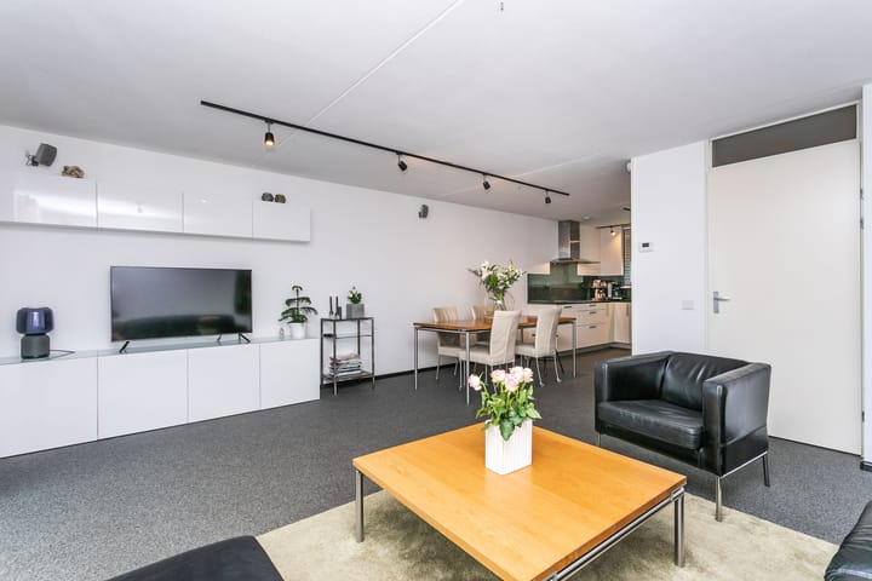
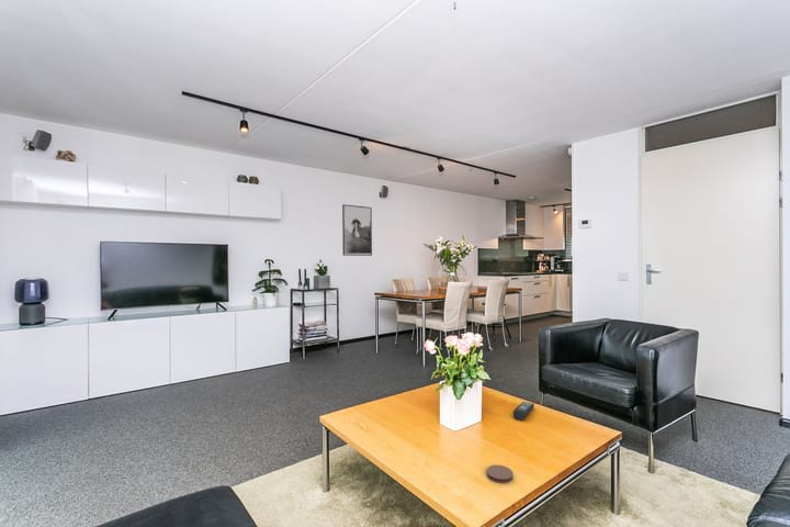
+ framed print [341,203,373,257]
+ coaster [485,463,515,484]
+ remote control [512,401,535,422]
